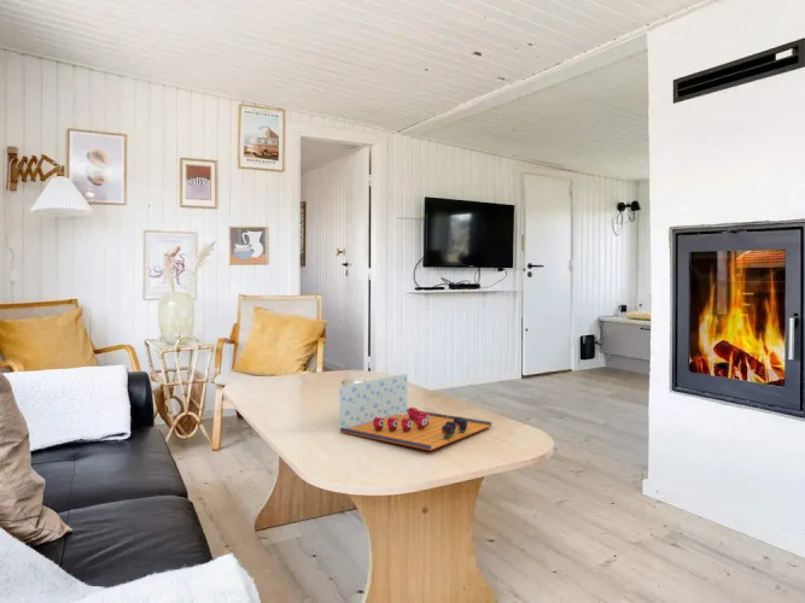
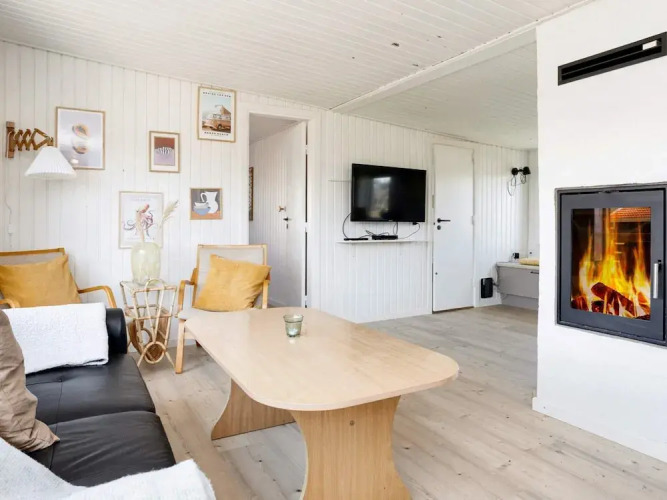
- board game [339,373,492,452]
